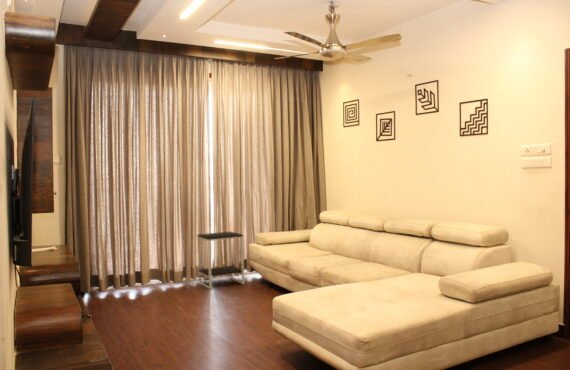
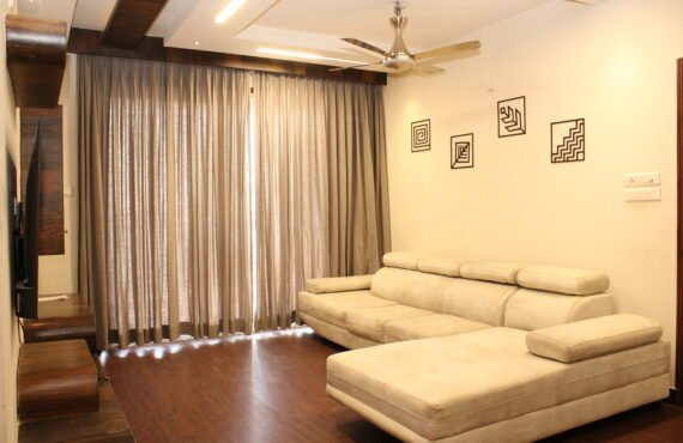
- side table [196,231,245,290]
